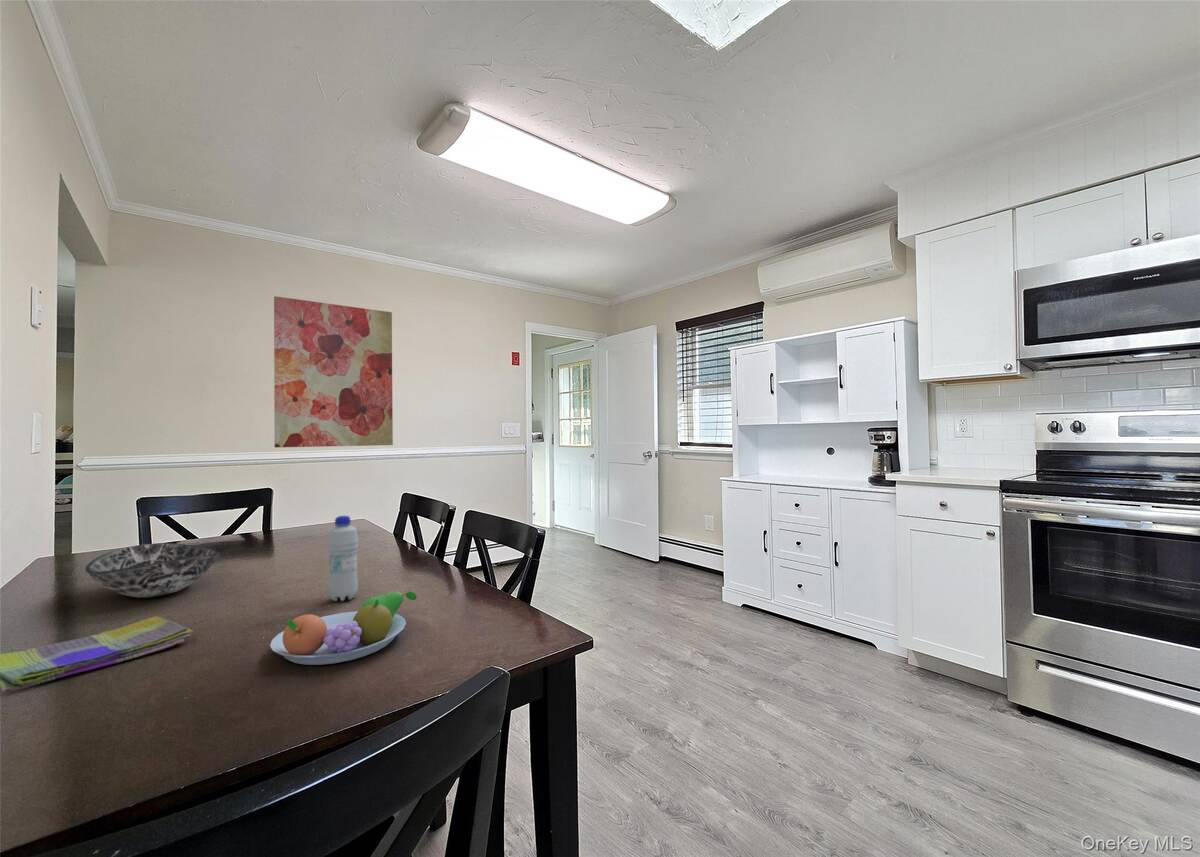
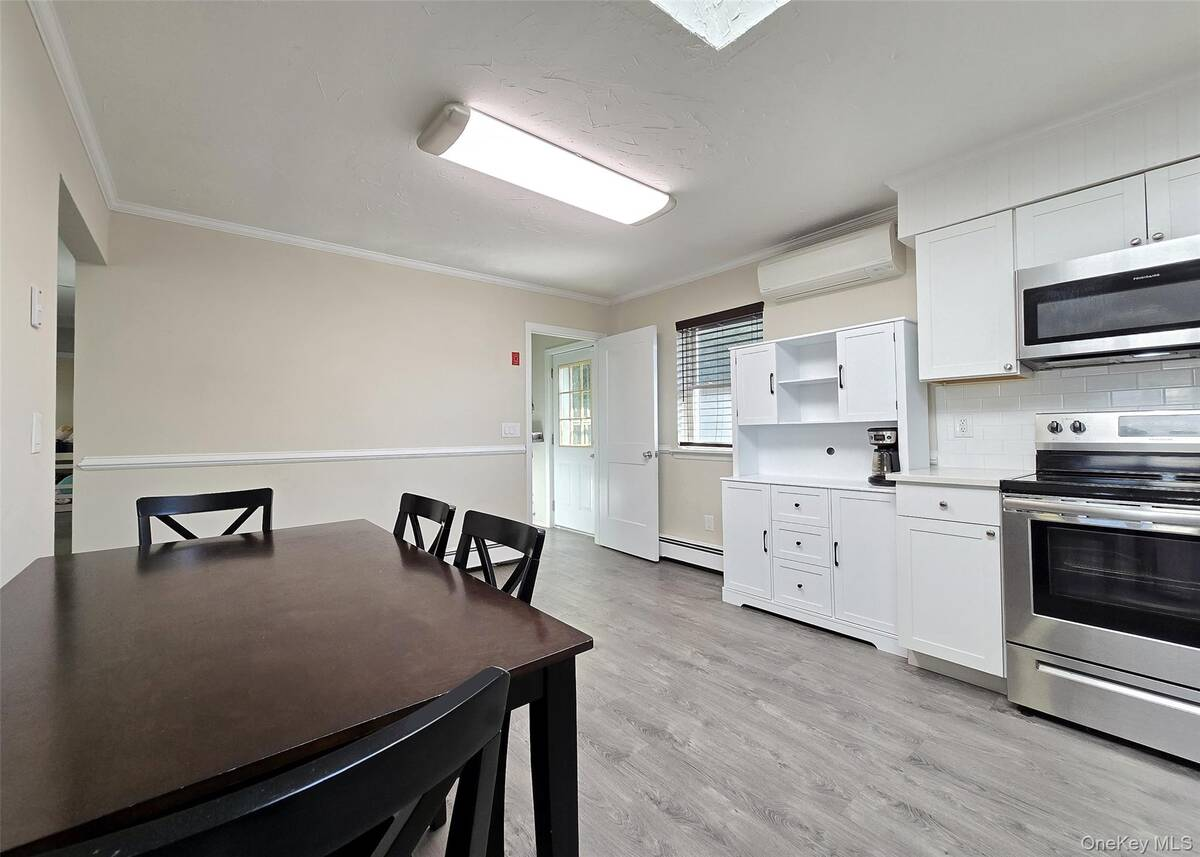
- fruit bowl [269,591,418,666]
- bowl [84,542,221,599]
- wall art [273,295,394,449]
- bottle [326,515,359,602]
- dish towel [0,615,194,694]
